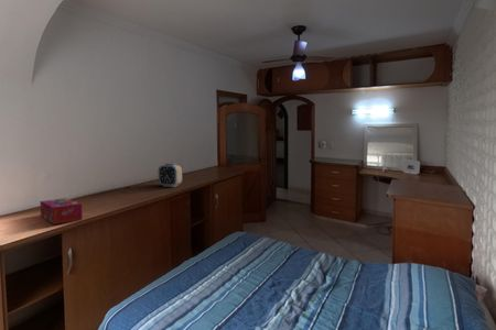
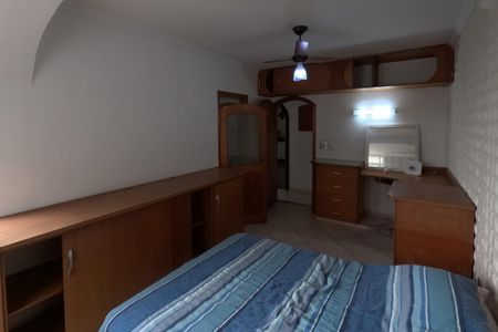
- tissue box [39,197,84,226]
- alarm clock [158,163,183,188]
